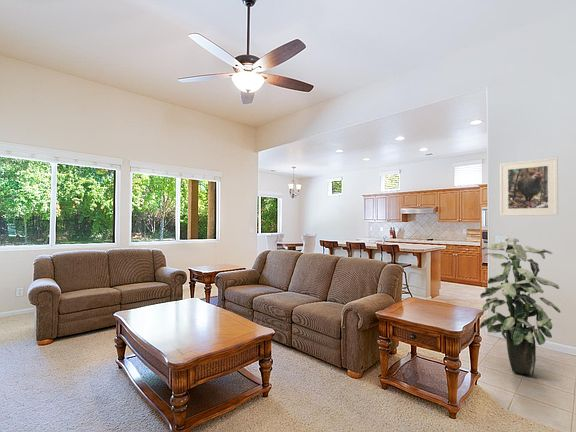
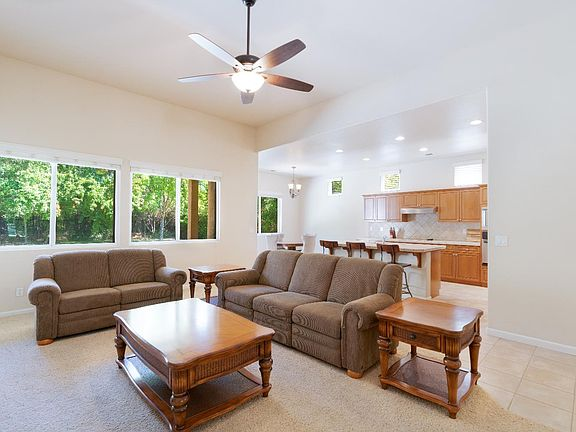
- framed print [499,156,559,217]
- indoor plant [479,237,561,376]
